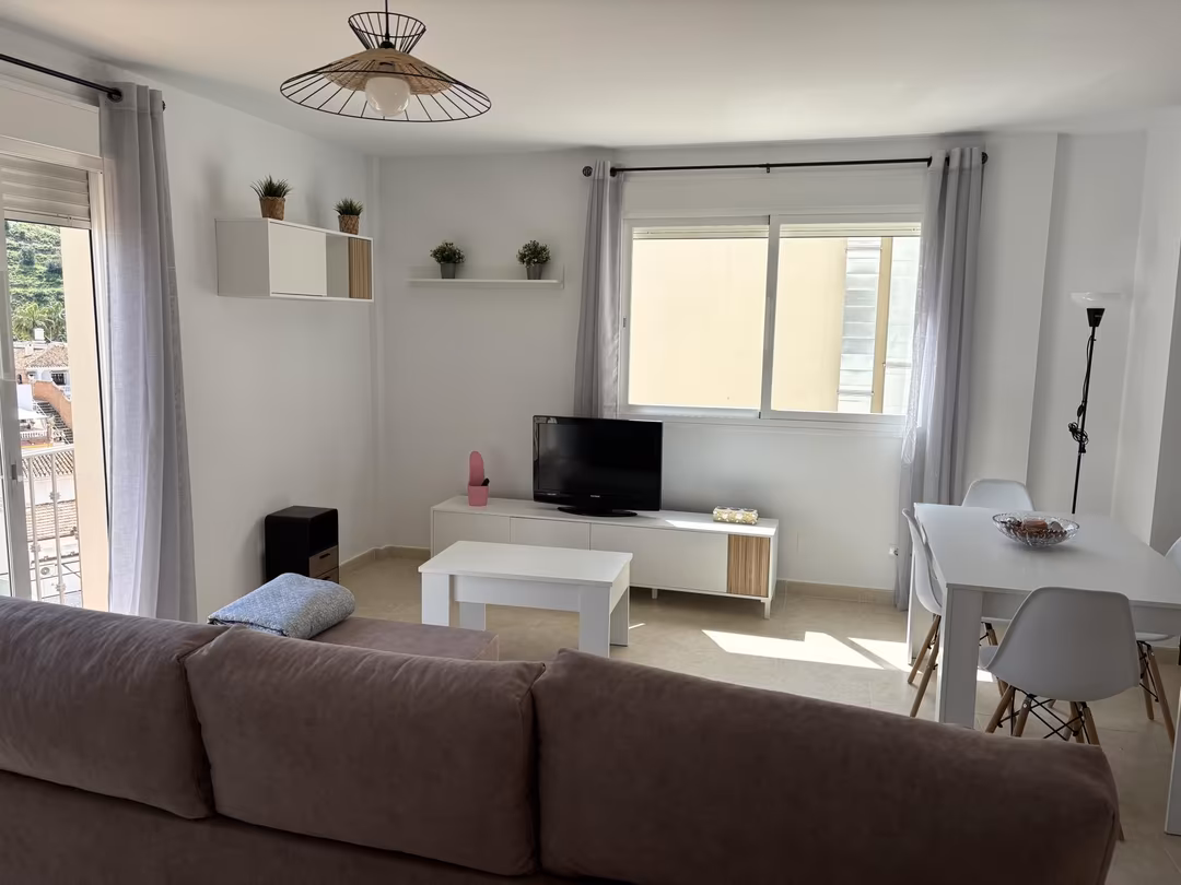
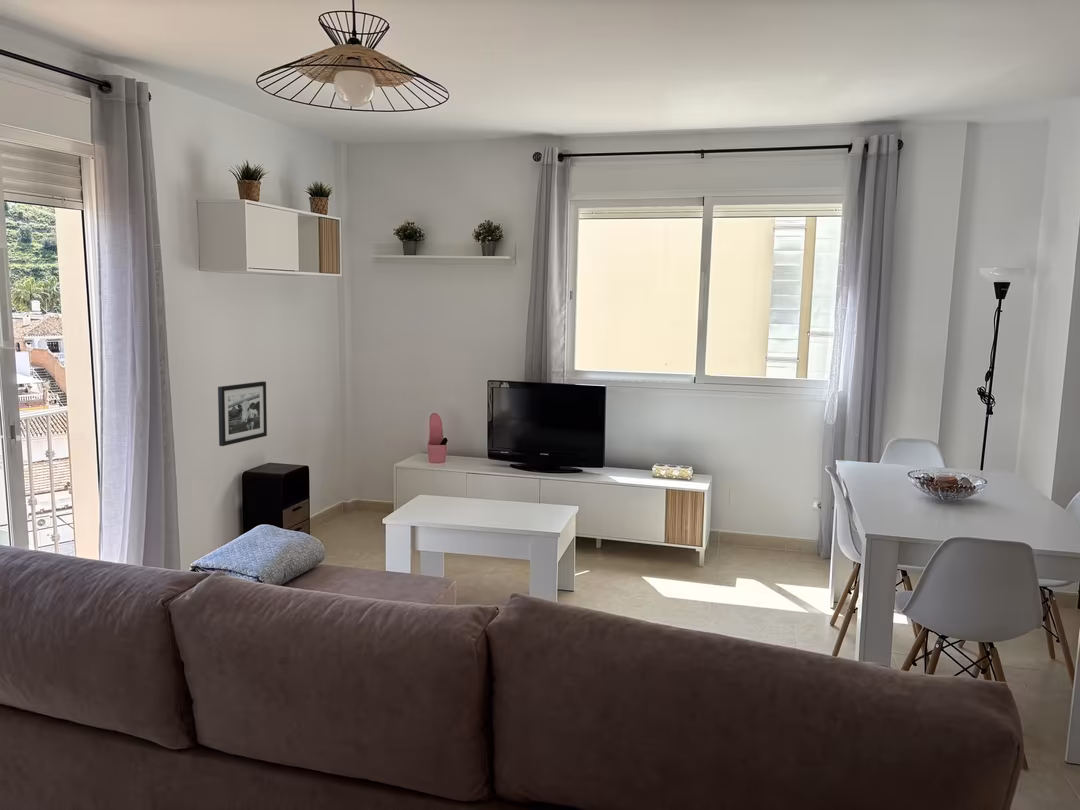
+ picture frame [217,380,268,447]
